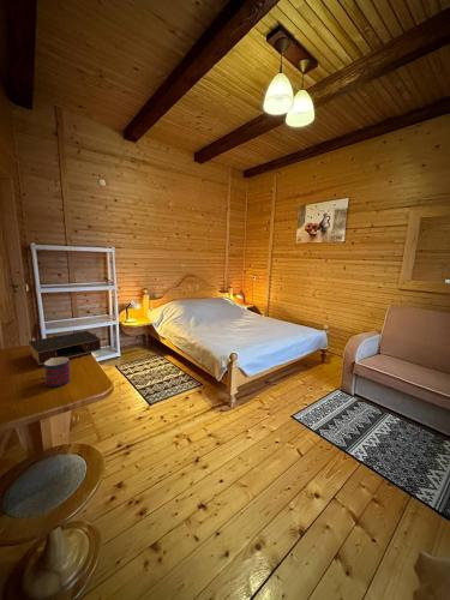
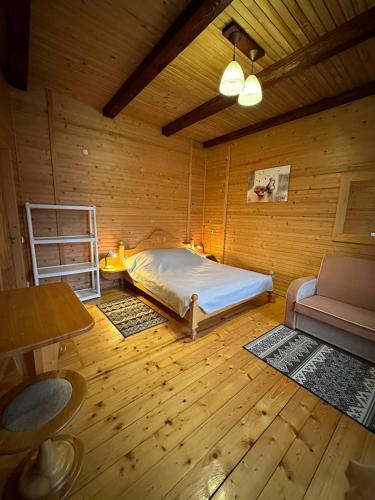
- mug [42,358,72,388]
- book [28,330,102,366]
